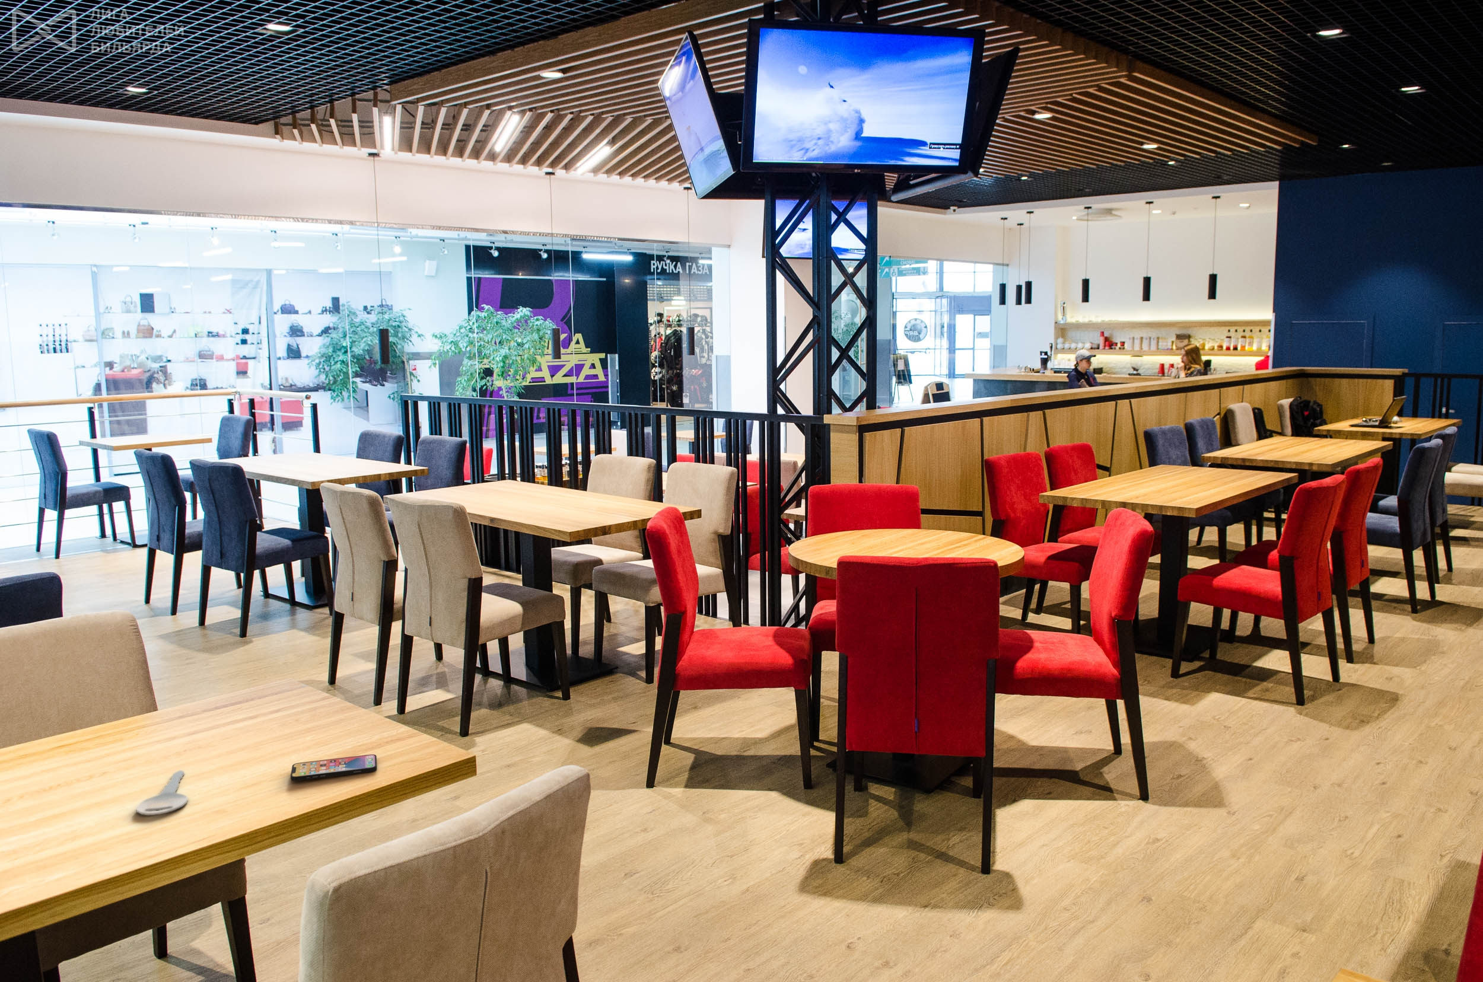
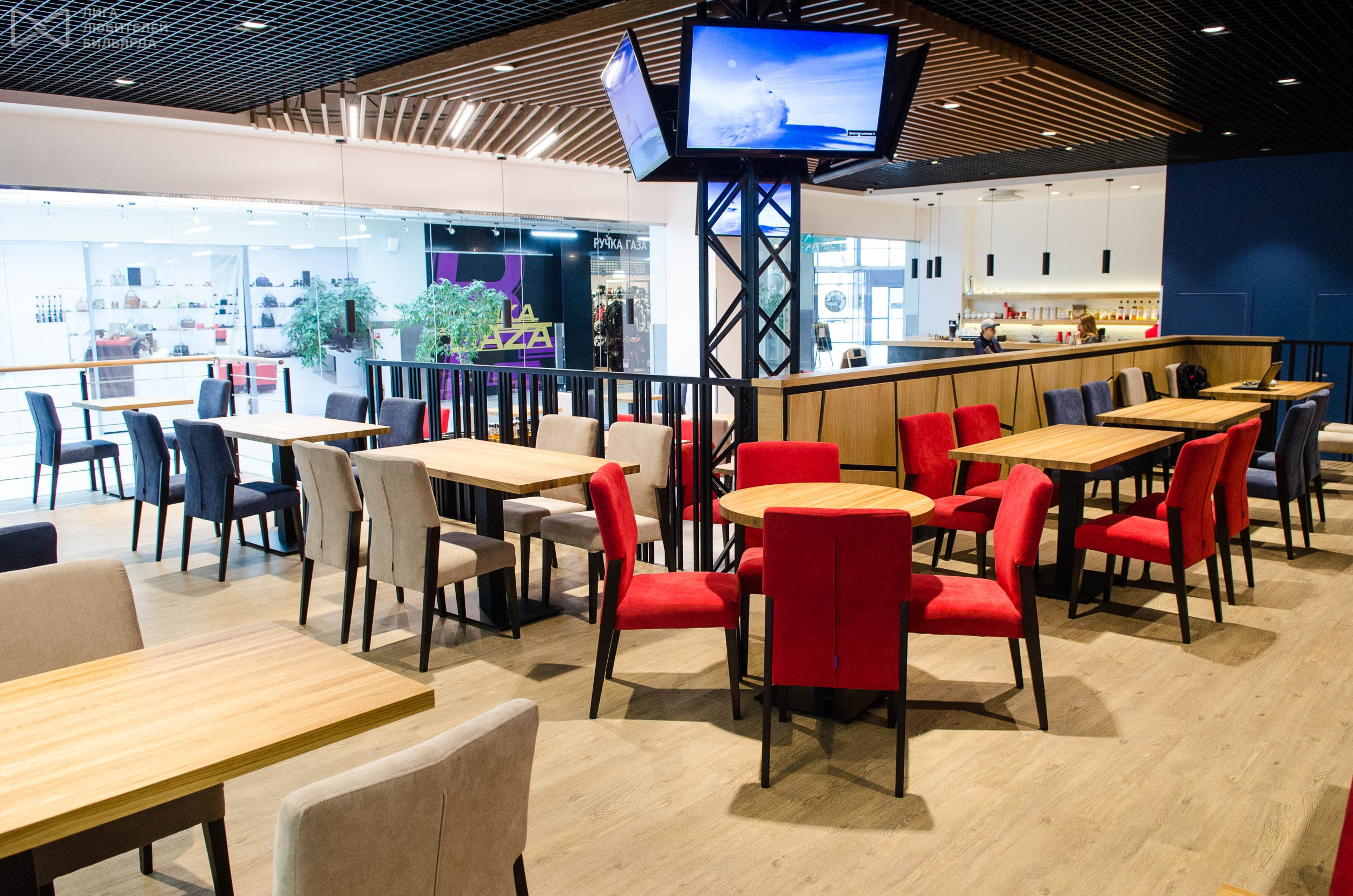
- key [135,769,189,817]
- smartphone [290,754,377,781]
